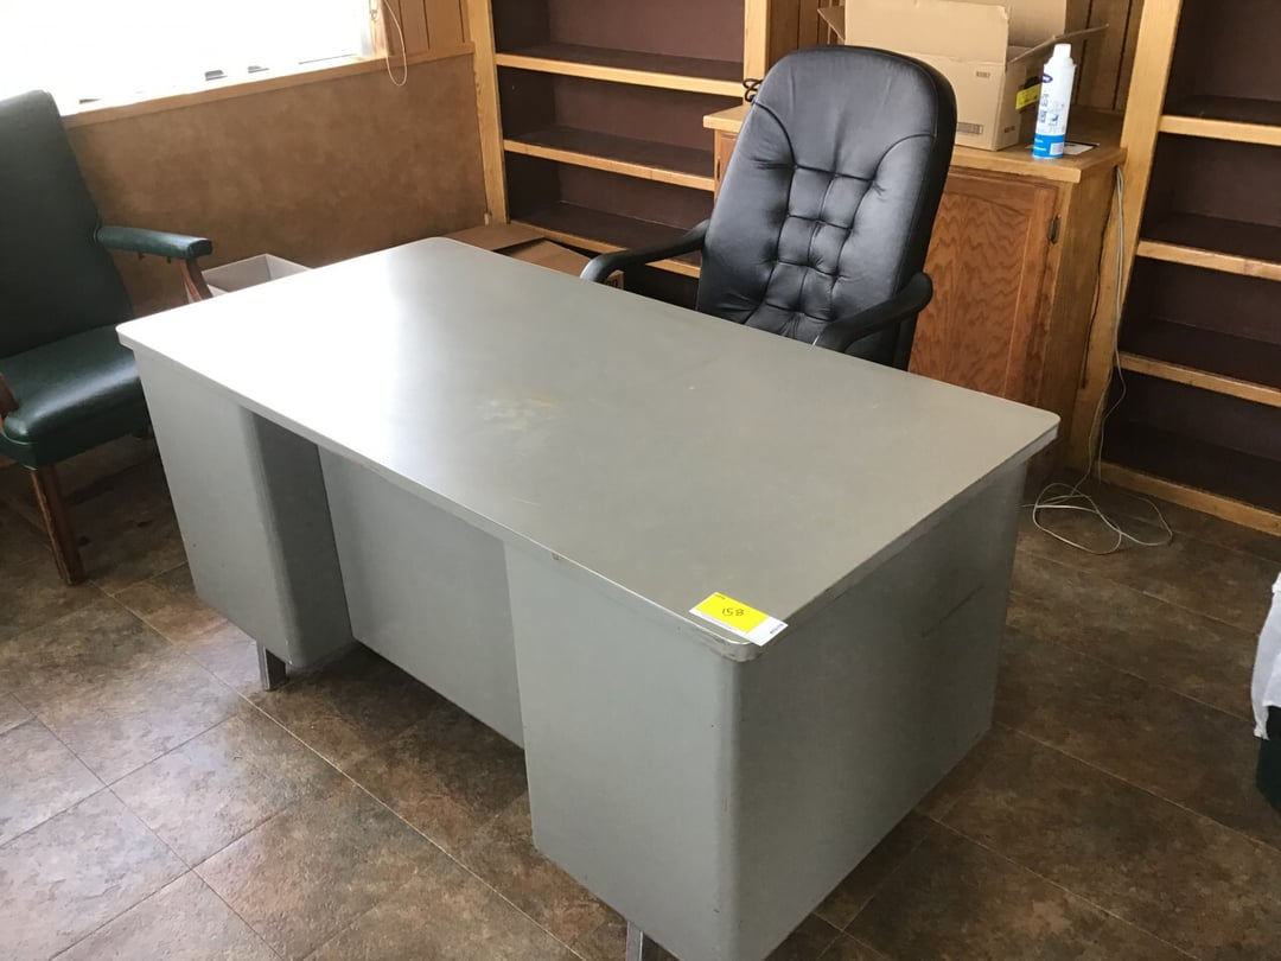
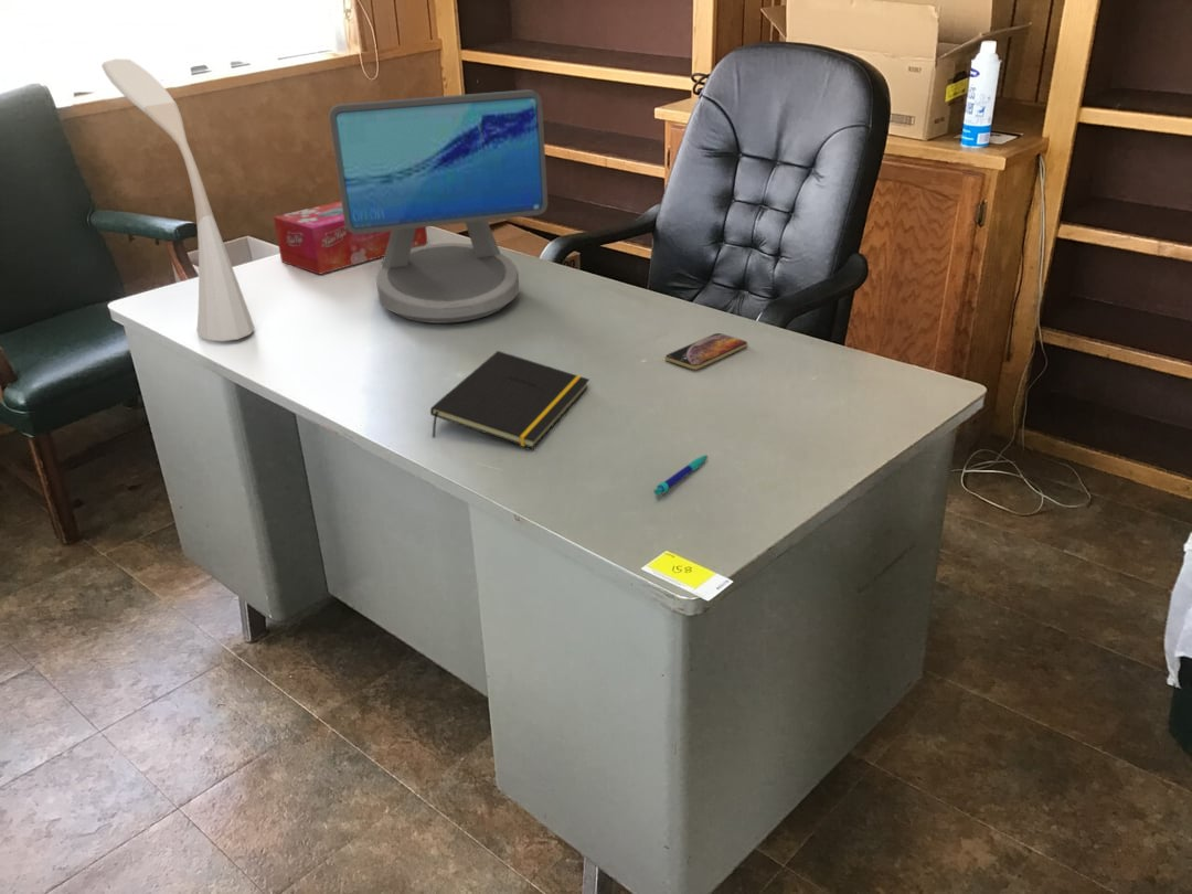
+ computer monitor [328,88,549,324]
+ pen [652,454,710,497]
+ notepad [429,350,590,450]
+ tissue box [273,200,429,276]
+ smartphone [664,332,748,371]
+ desk lamp [100,57,256,342]
